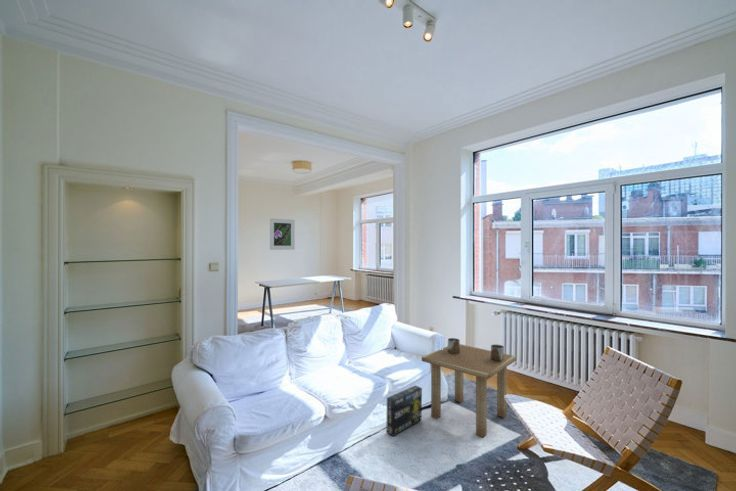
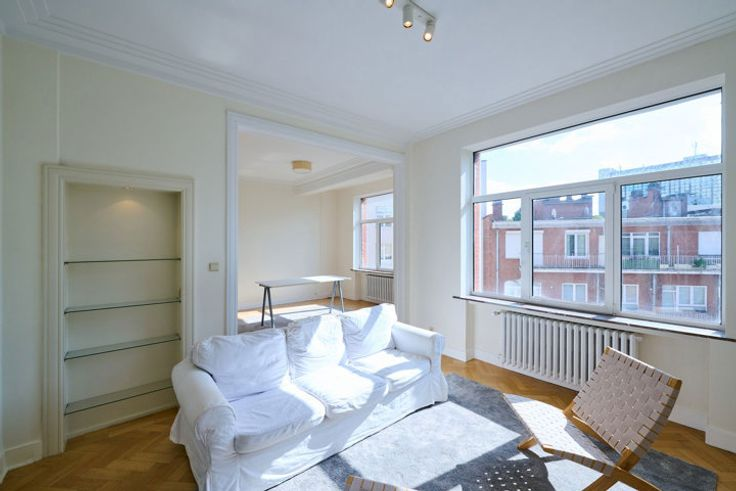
- side table [421,337,517,439]
- box [385,384,423,437]
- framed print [269,217,296,251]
